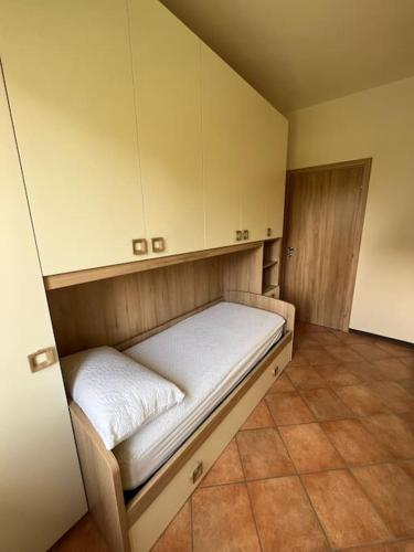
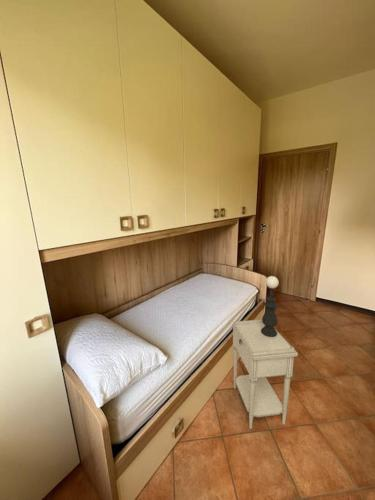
+ table lamp [261,275,280,337]
+ nightstand [232,318,299,430]
